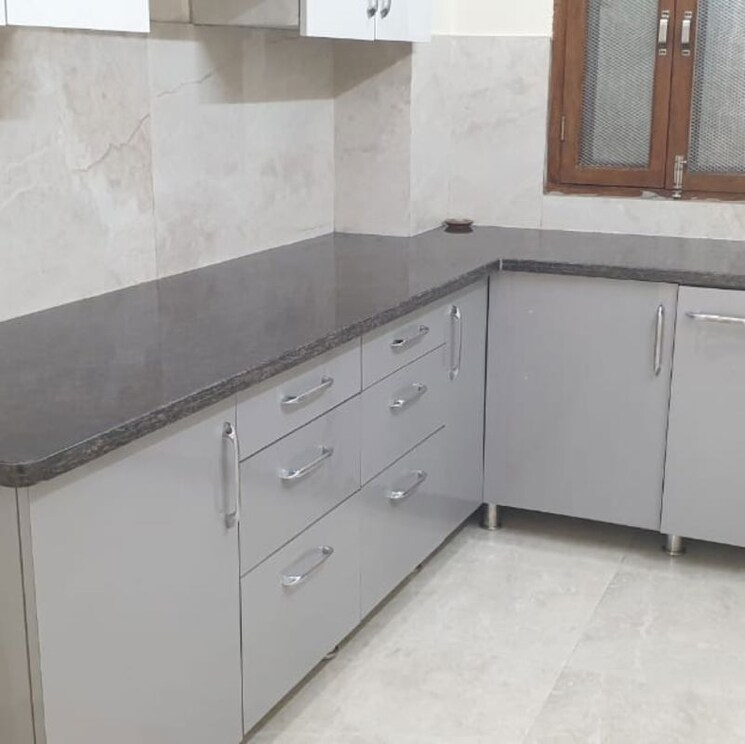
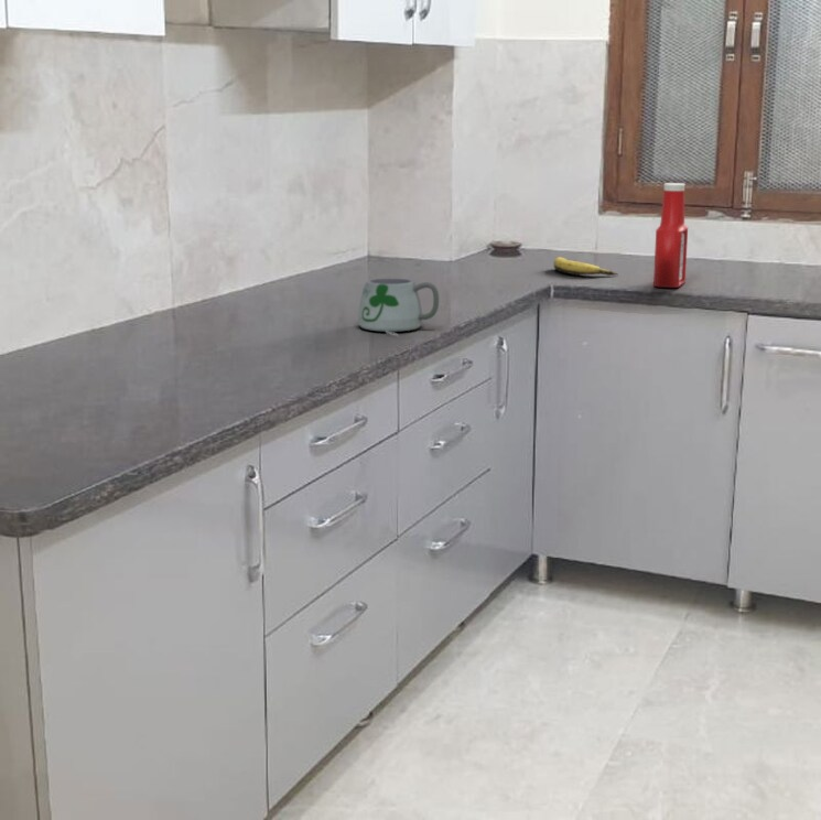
+ soap bottle [652,182,689,289]
+ banana [553,256,618,277]
+ mug [357,278,440,337]
